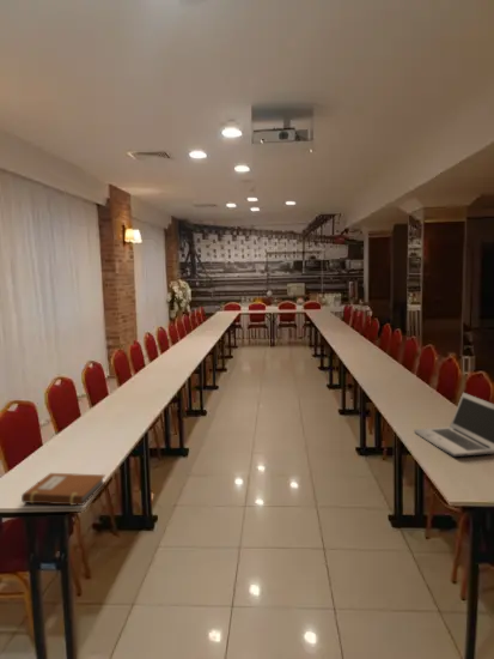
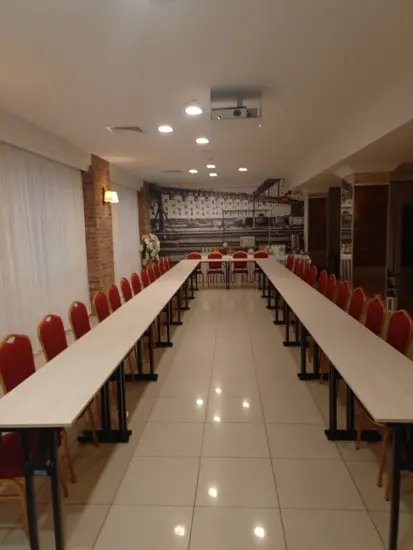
- notebook [20,472,106,507]
- laptop [413,392,494,458]
